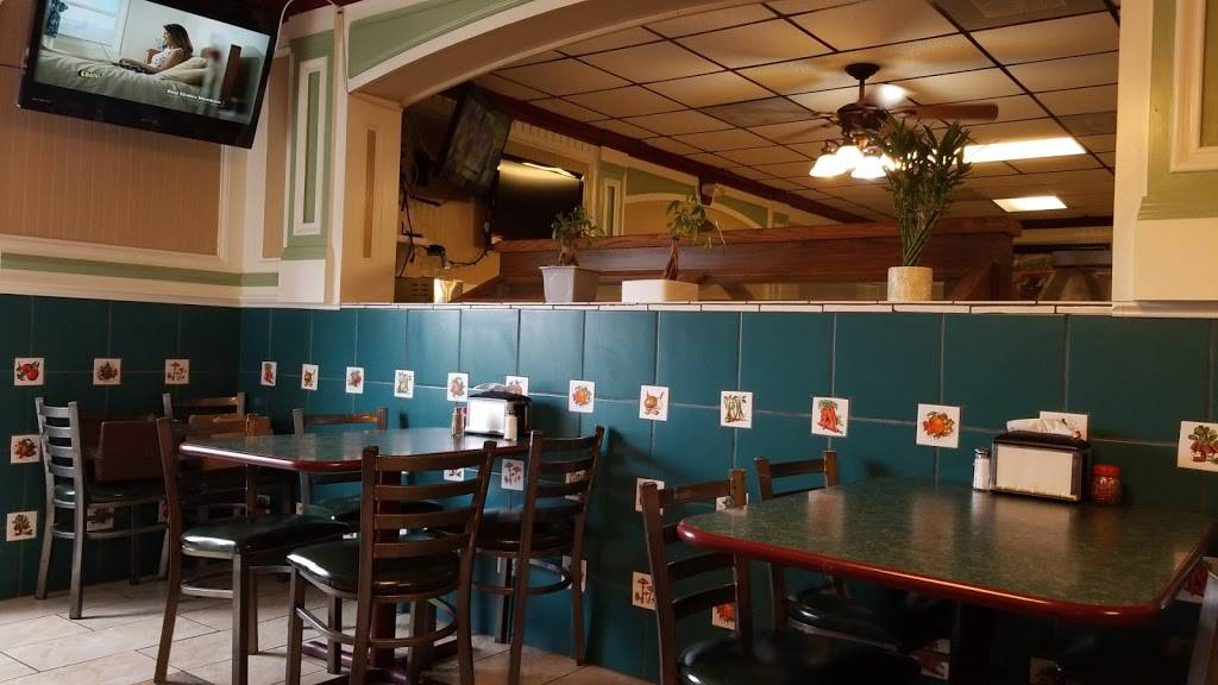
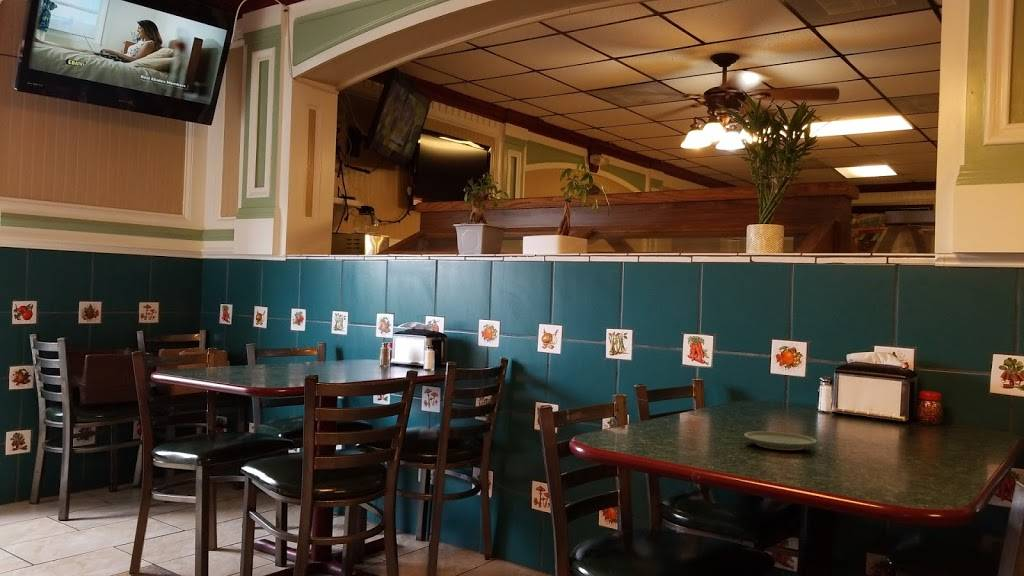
+ plate [743,430,817,451]
